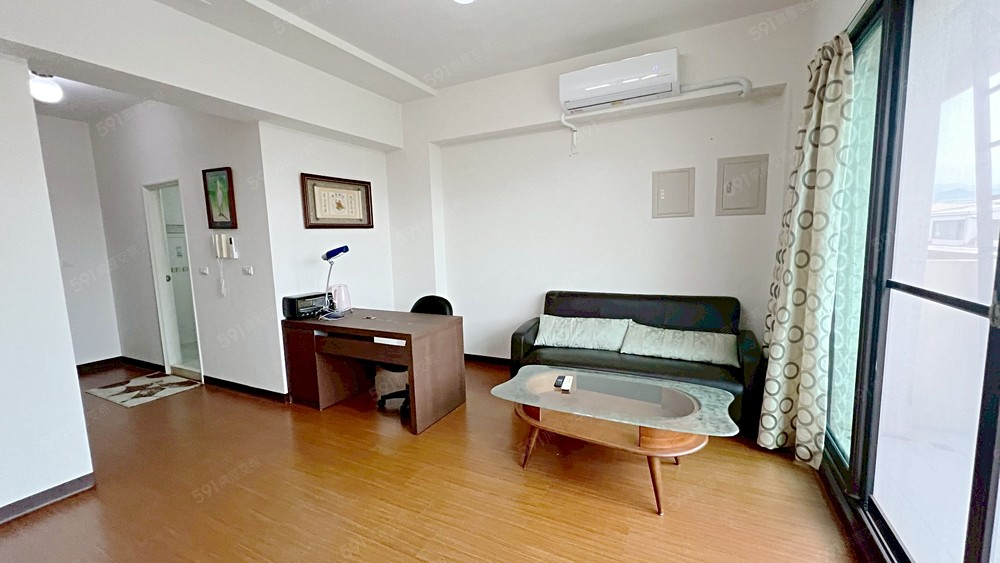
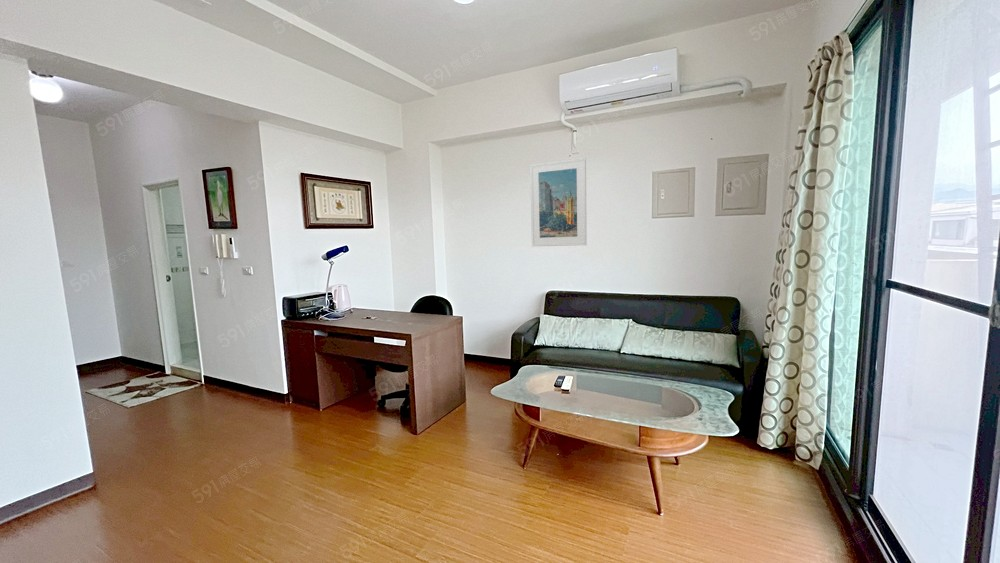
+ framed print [529,157,588,247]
